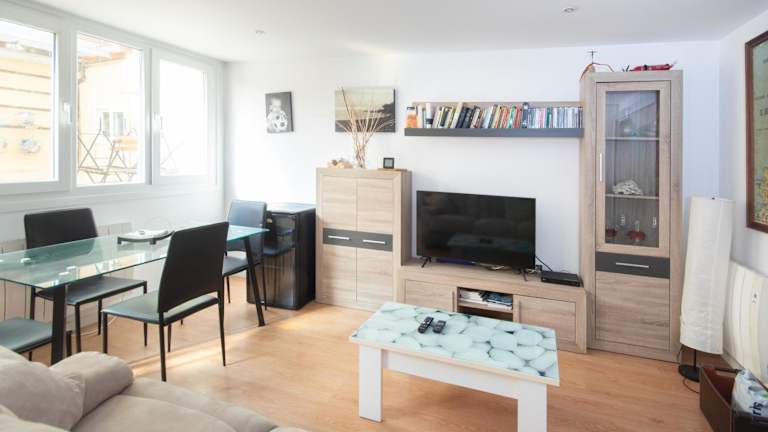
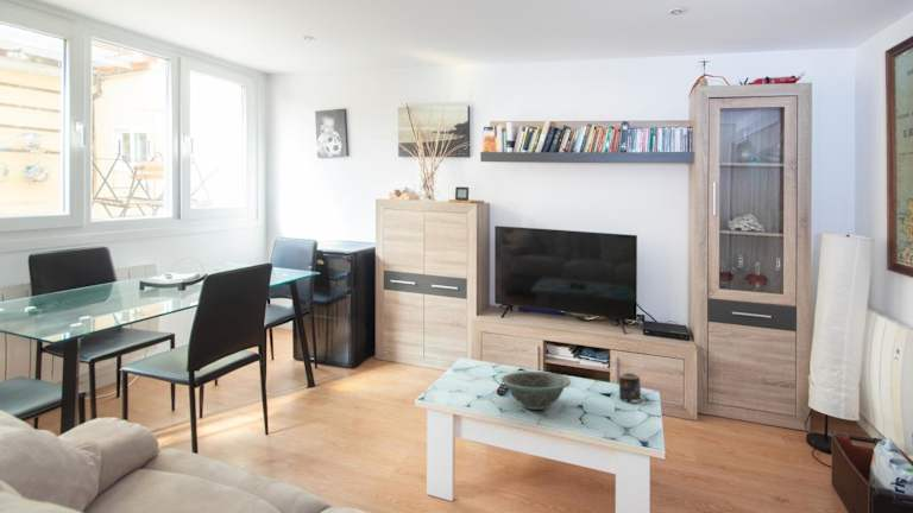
+ decorative bowl [500,370,572,411]
+ candle [618,372,647,404]
